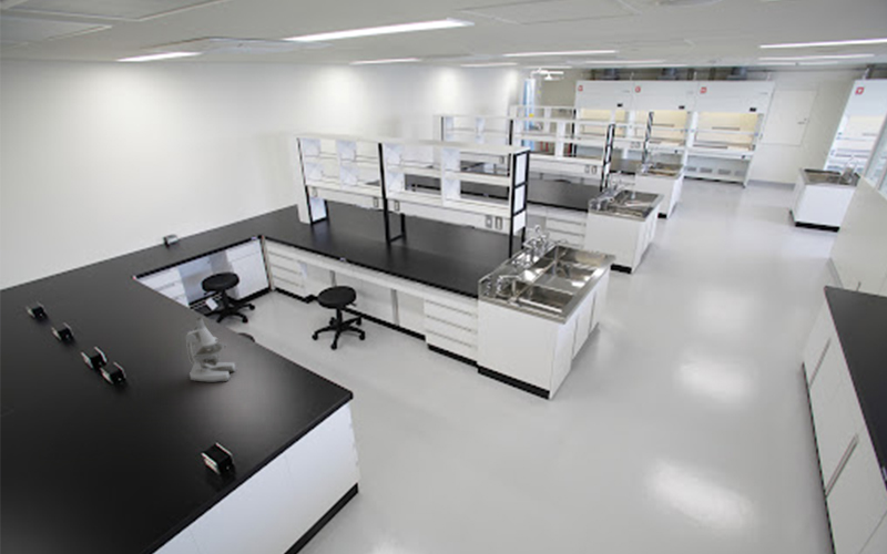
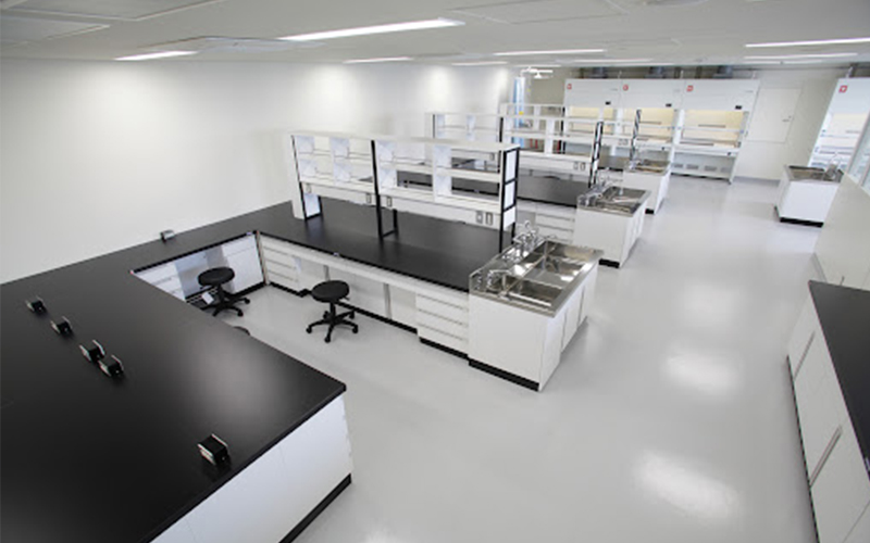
- microscope [184,316,237,382]
